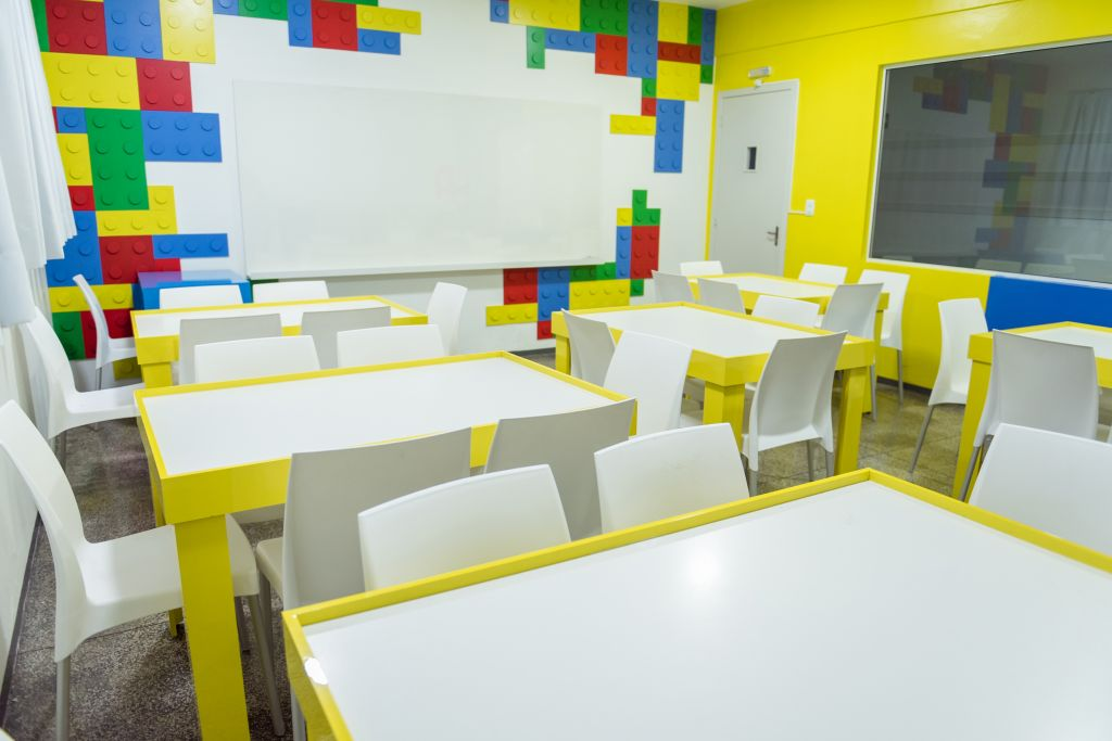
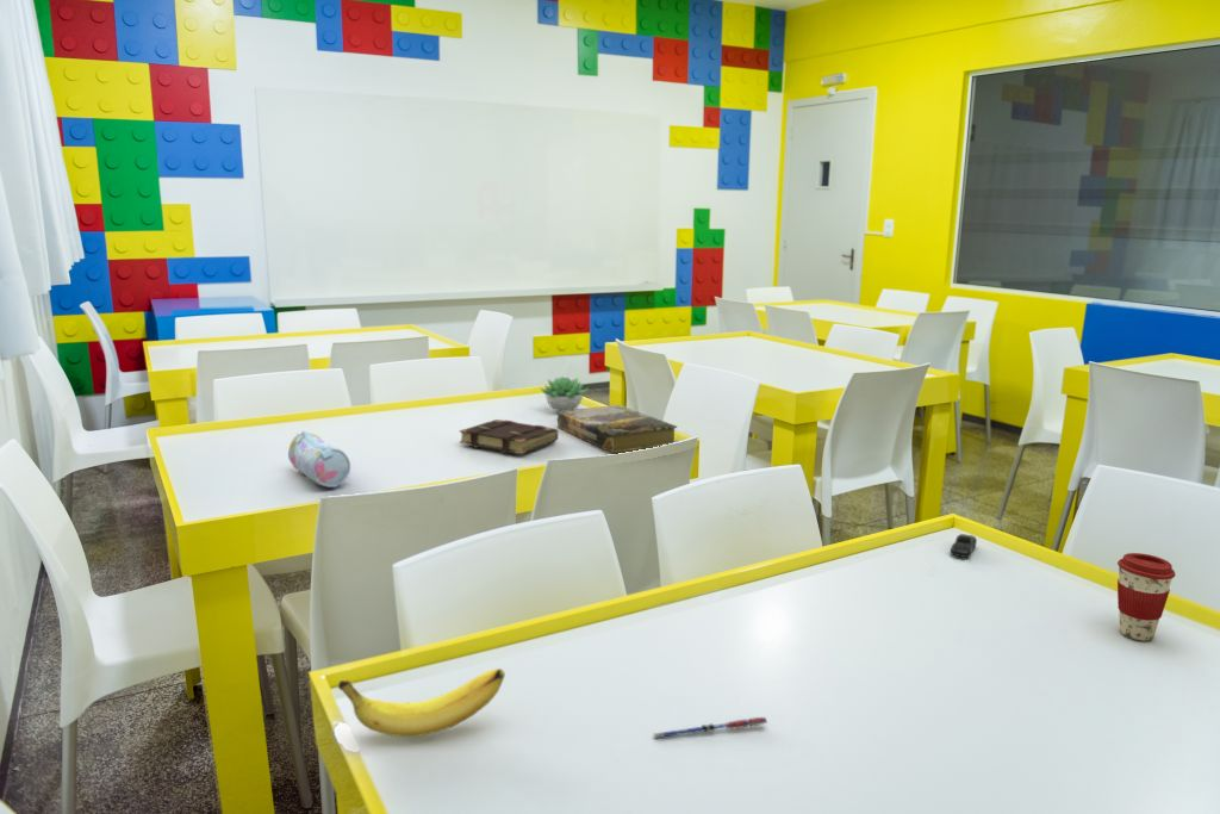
+ computer mouse [950,533,978,559]
+ succulent plant [539,375,590,412]
+ pen [653,716,768,740]
+ coffee cup [1116,552,1177,641]
+ pencil case [287,430,351,489]
+ book [459,418,559,455]
+ banana [337,667,506,739]
+ book [556,404,678,454]
